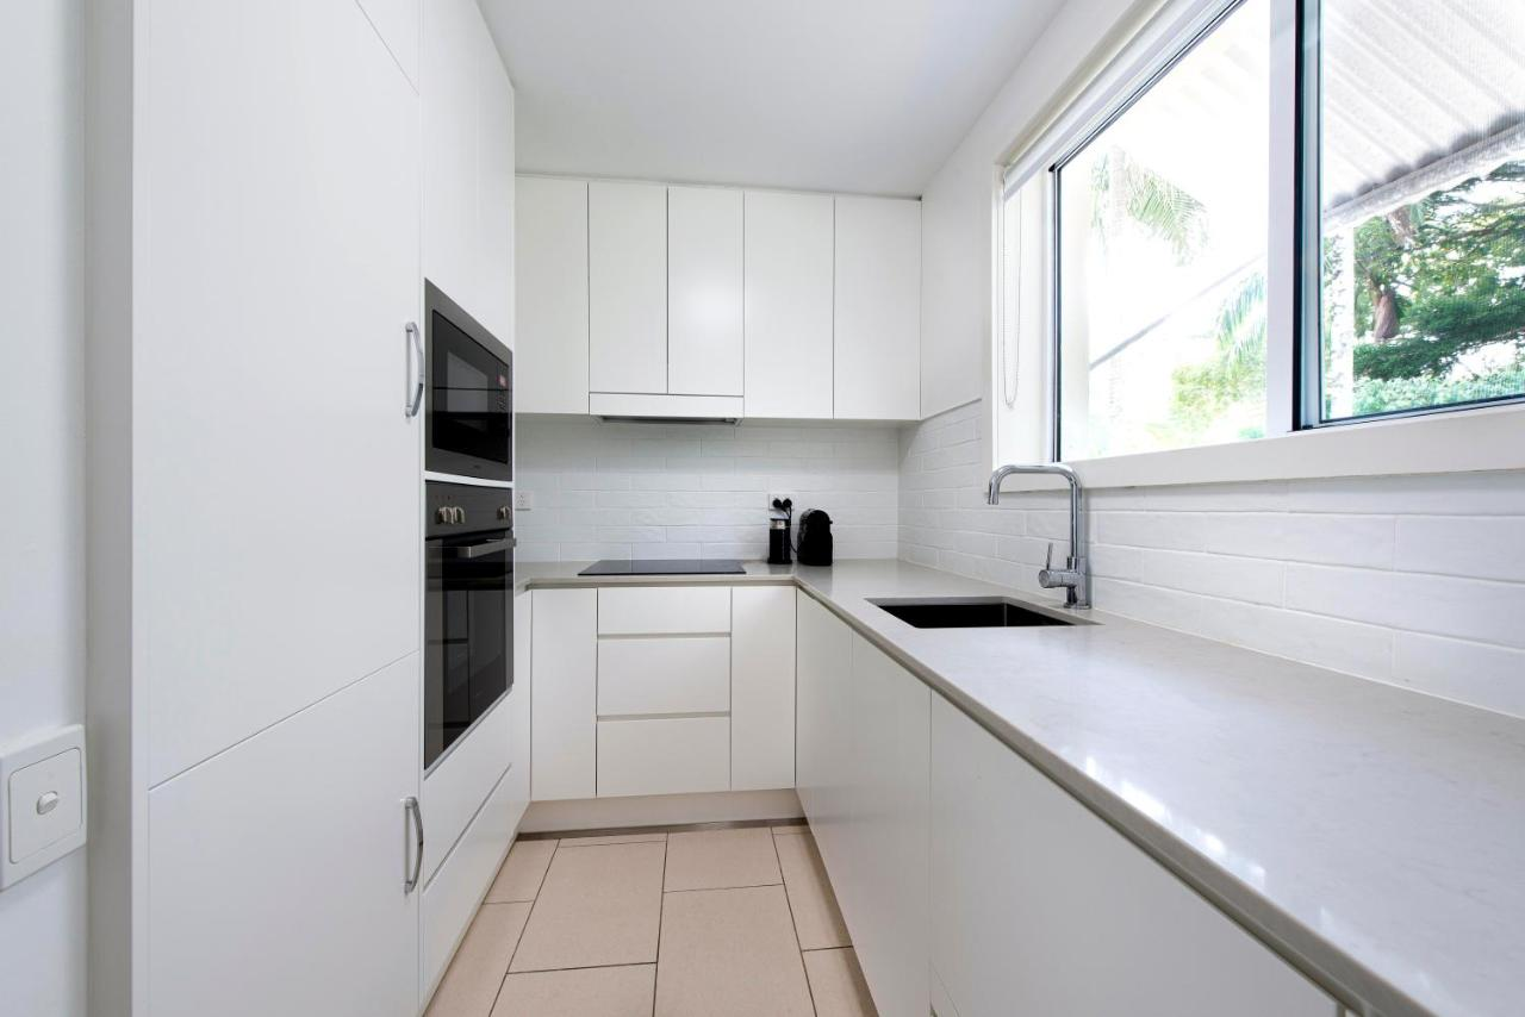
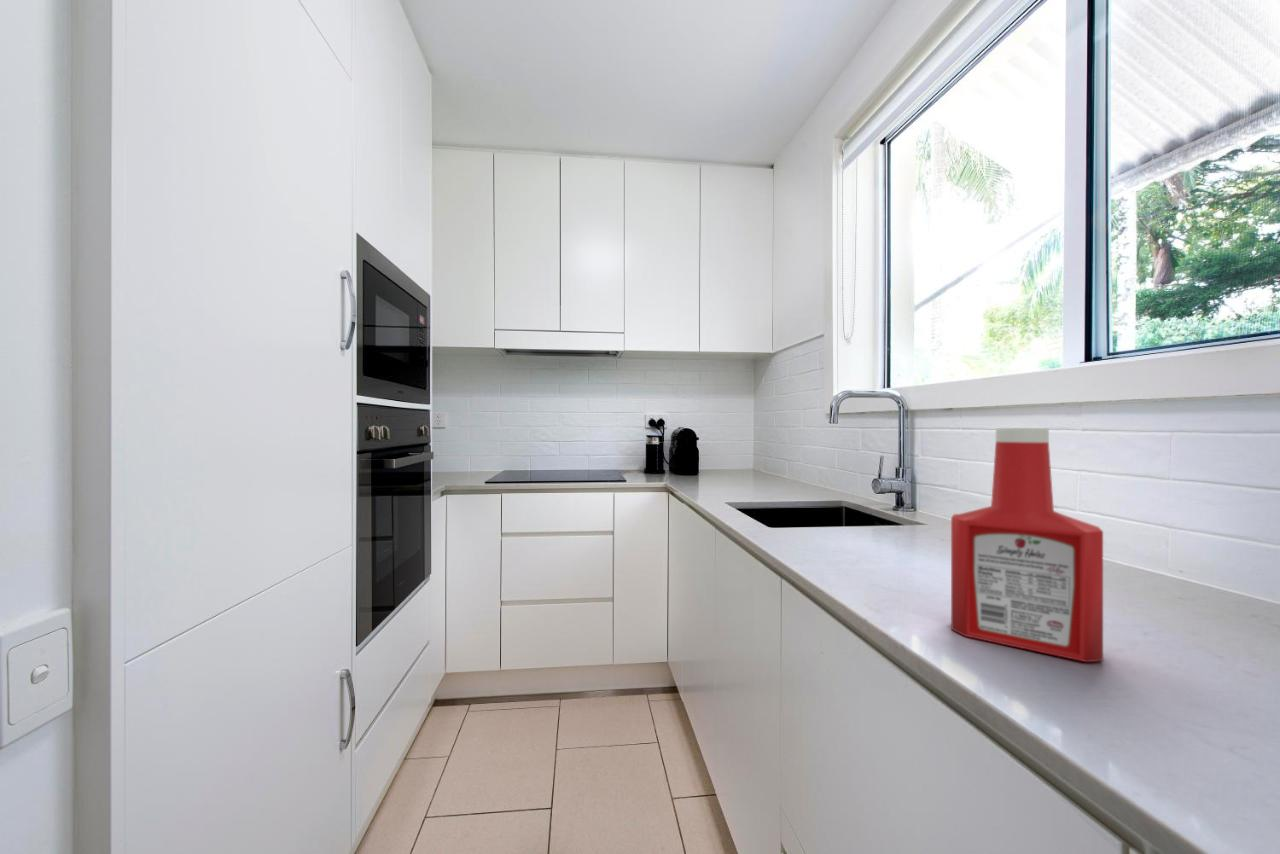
+ soap bottle [950,427,1104,663]
